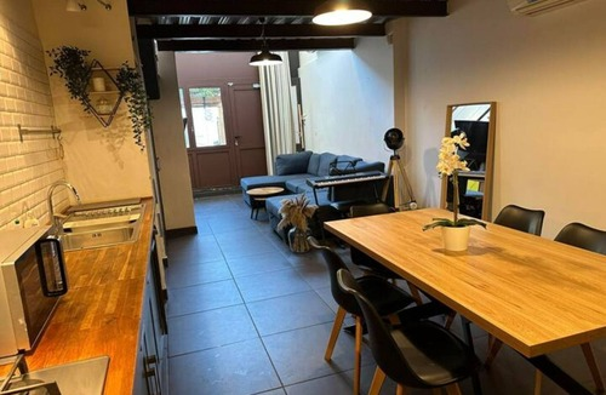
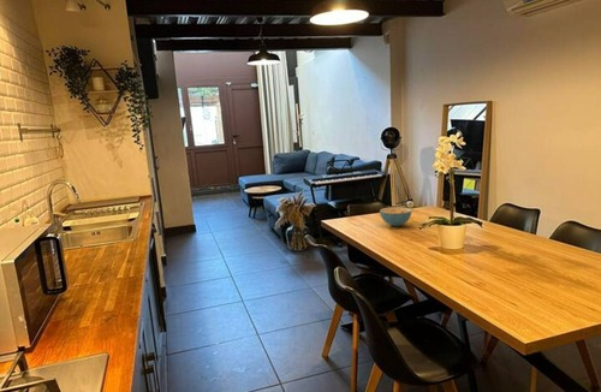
+ cereal bowl [379,206,412,227]
